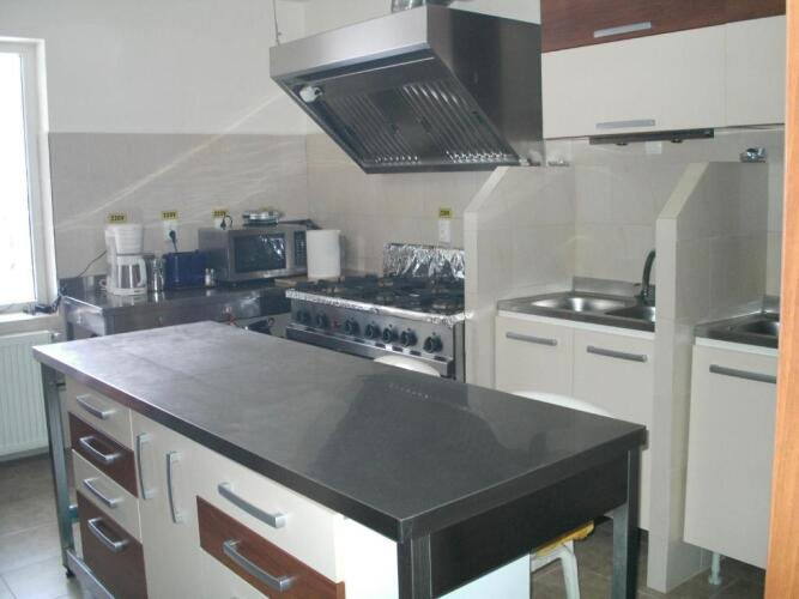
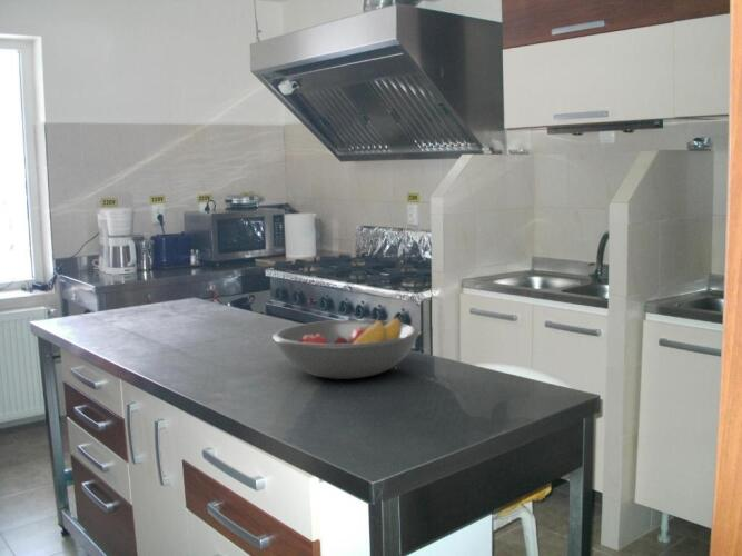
+ fruit bowl [271,316,421,380]
